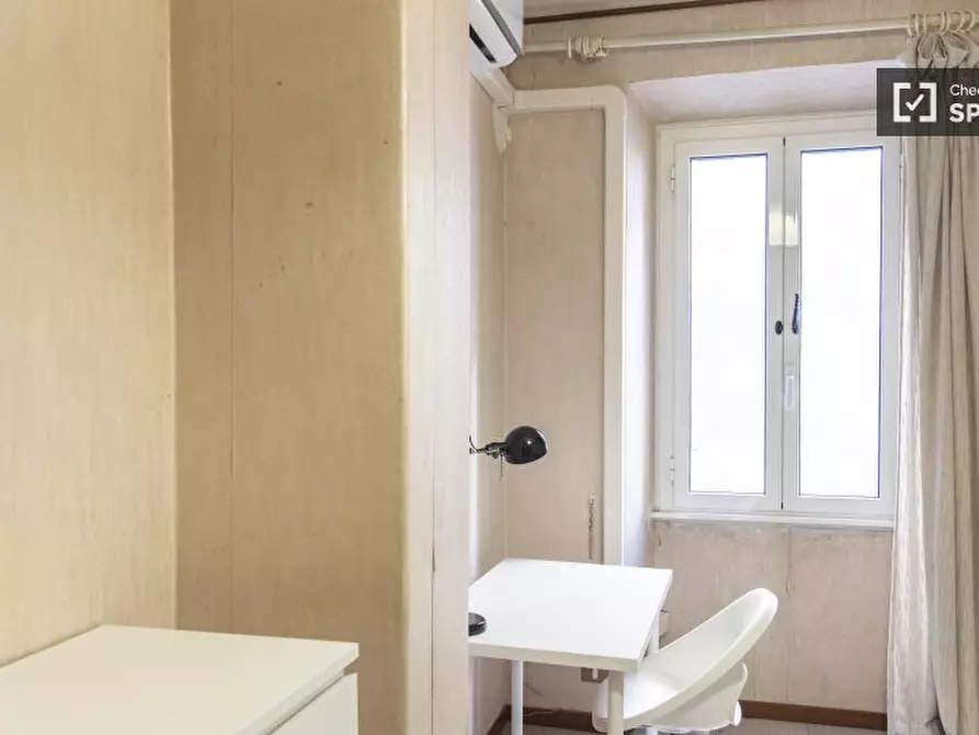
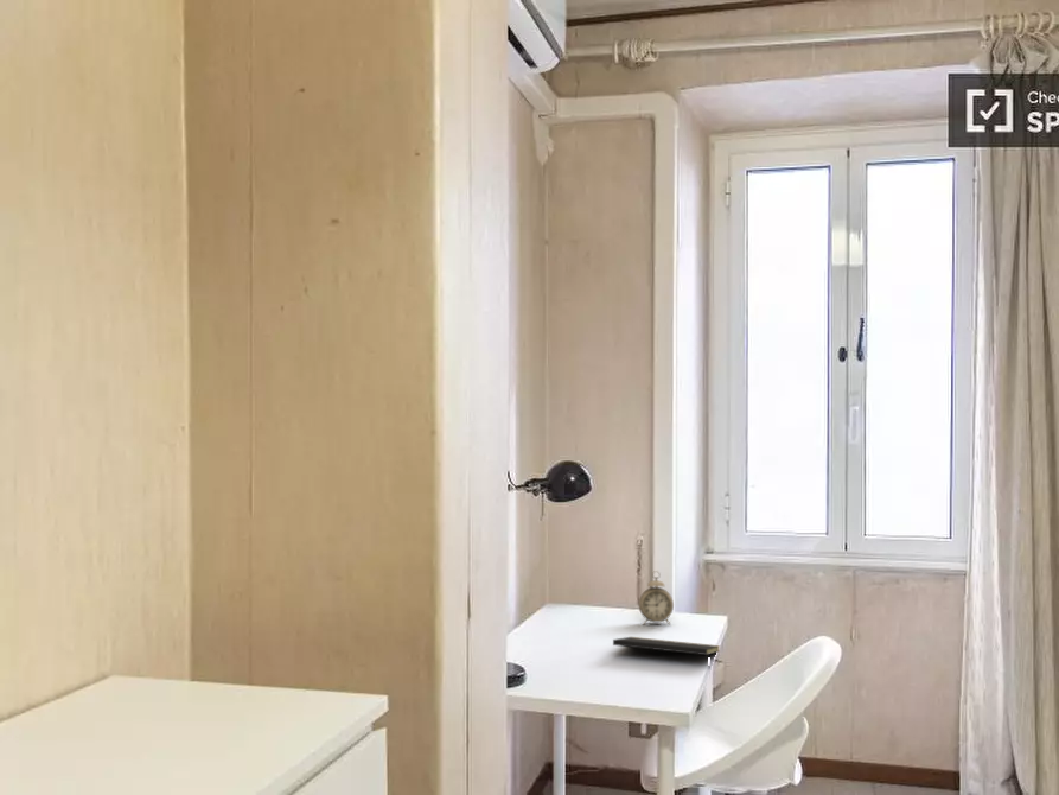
+ alarm clock [638,570,675,627]
+ notepad [612,636,721,670]
